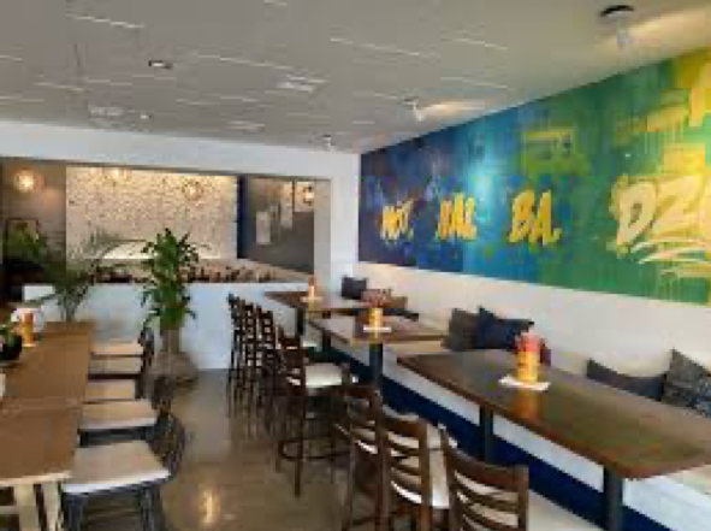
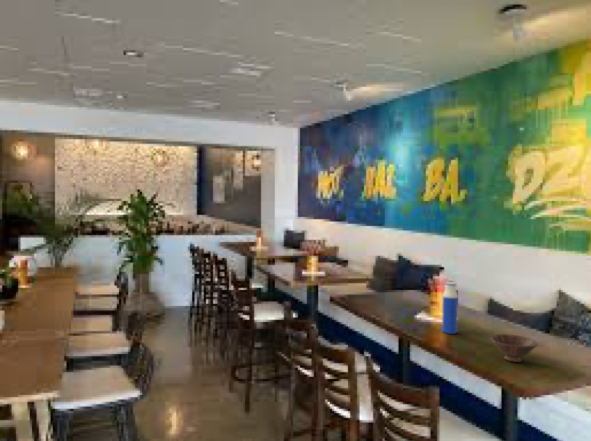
+ bowl [490,333,539,363]
+ water bottle [441,281,459,335]
